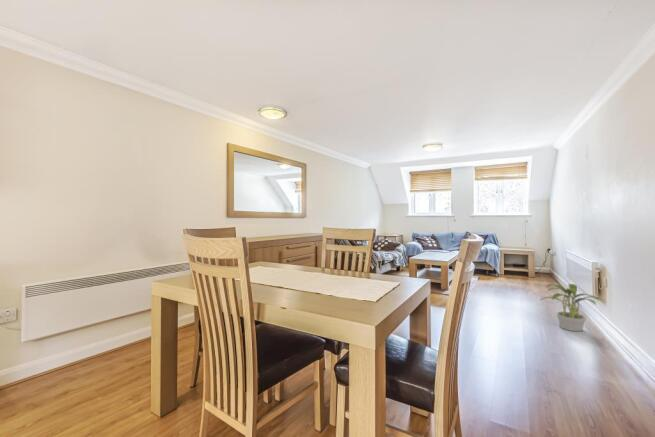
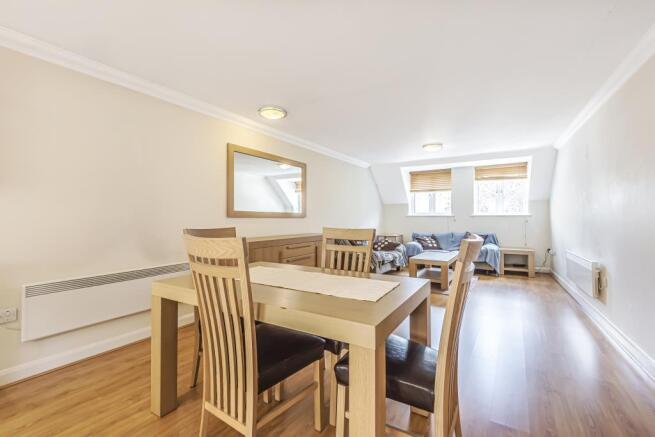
- potted plant [540,283,607,332]
